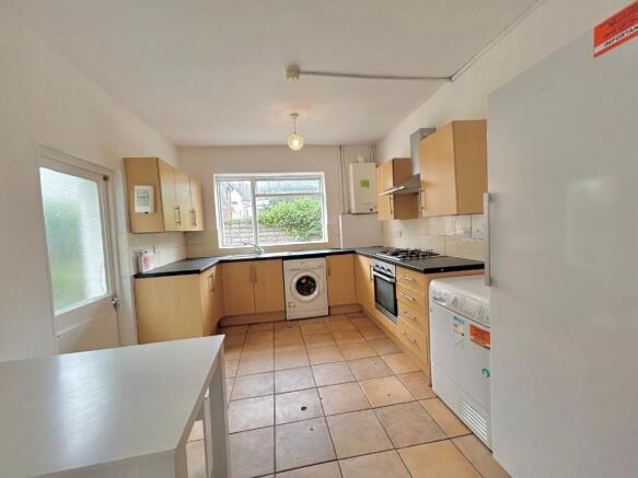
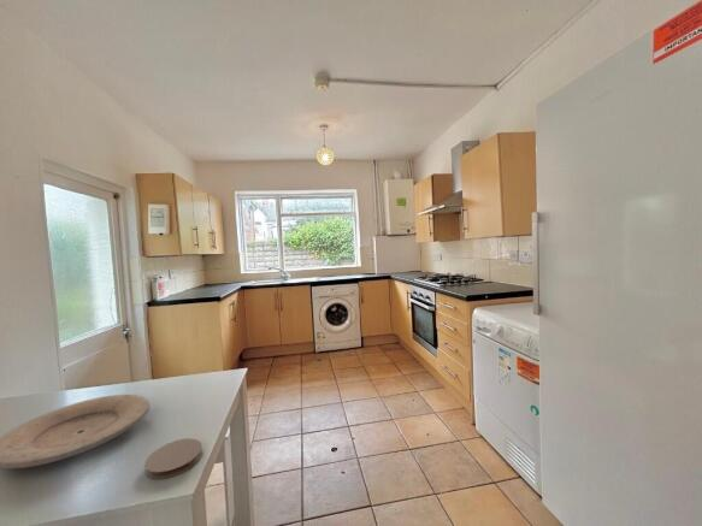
+ plate [0,394,151,469]
+ coaster [143,437,203,480]
